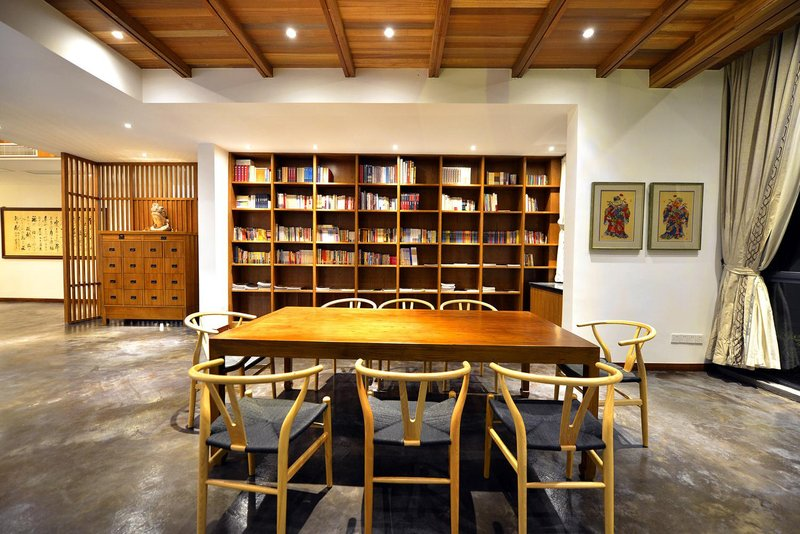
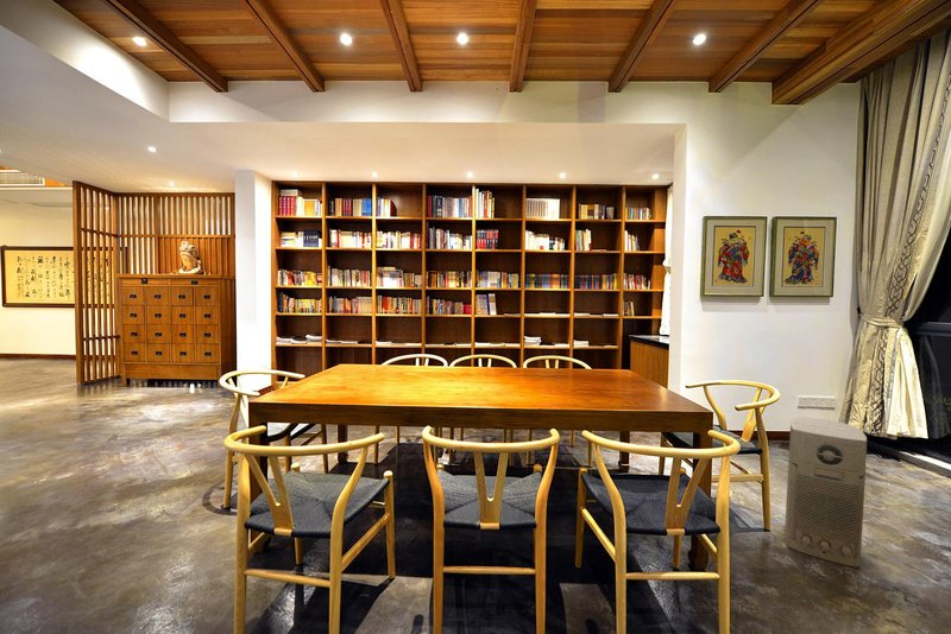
+ air purifier [783,417,868,569]
